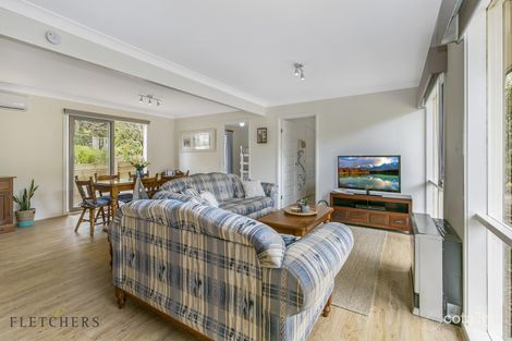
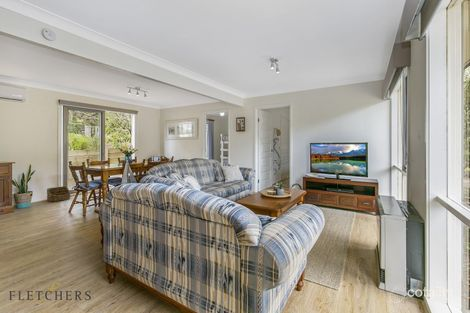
+ basket [46,185,71,203]
